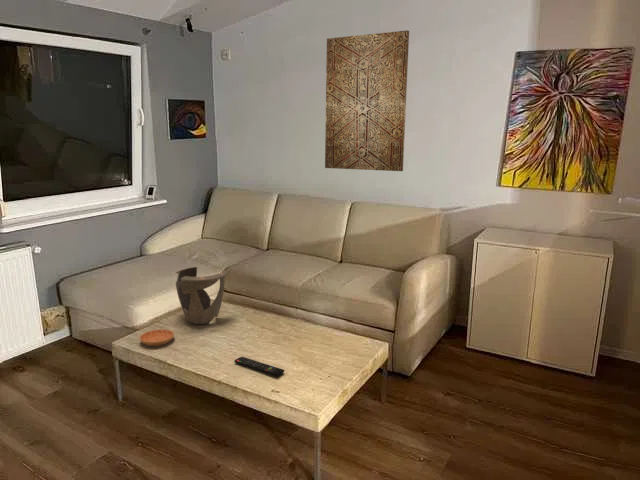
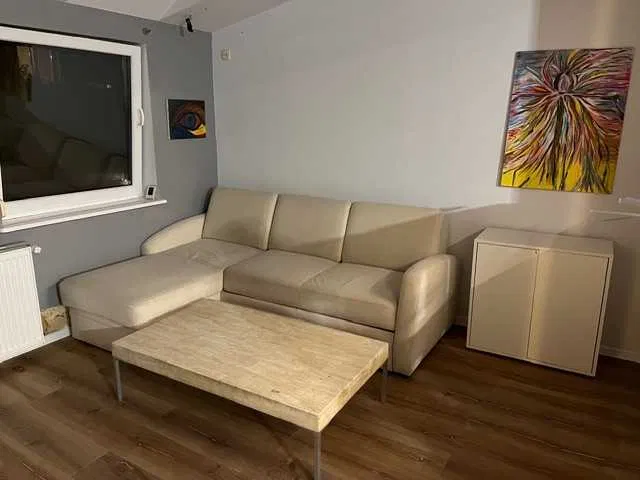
- saucer [139,328,175,347]
- decorative bowl [175,266,228,325]
- remote control [233,356,285,377]
- wall art [324,29,410,172]
